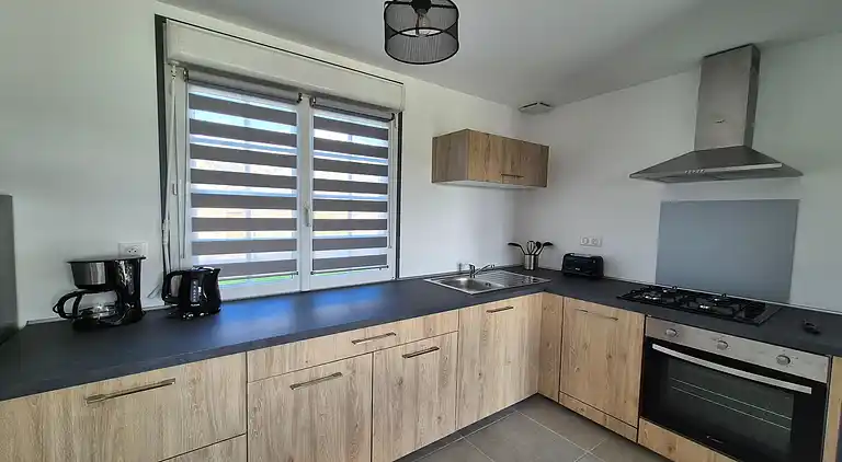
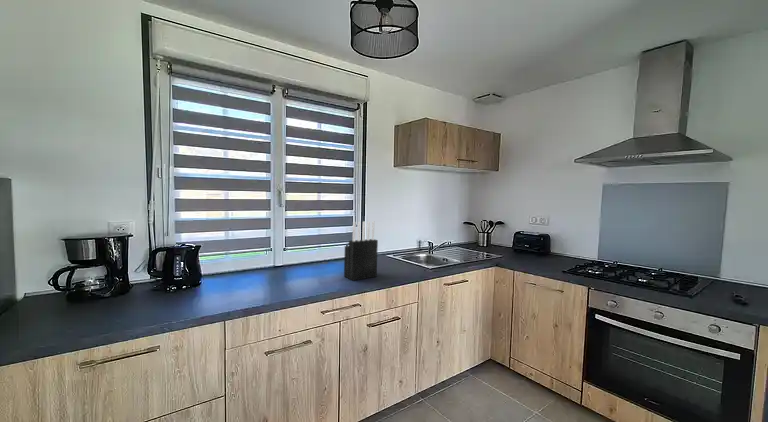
+ knife block [343,220,379,282]
